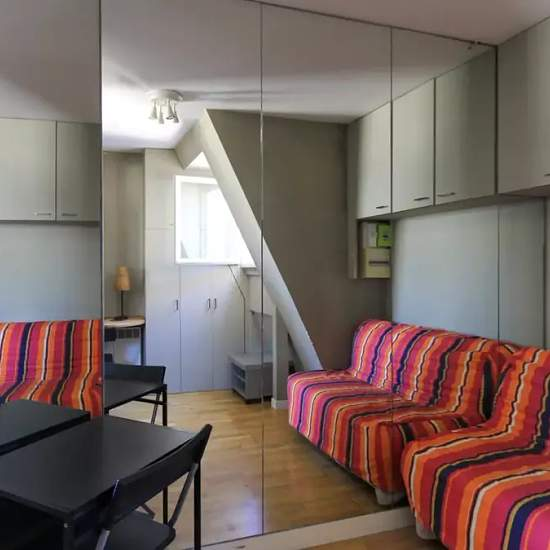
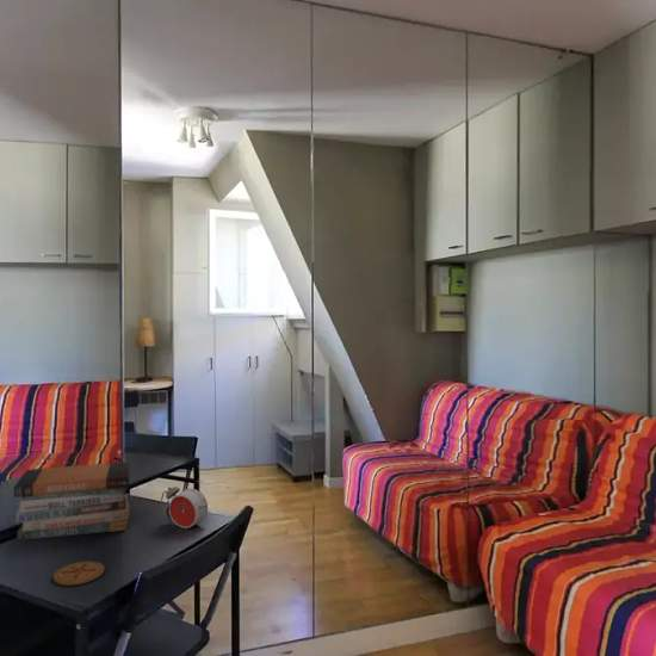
+ coaster [52,561,105,587]
+ alarm clock [160,485,209,531]
+ book stack [13,460,131,541]
